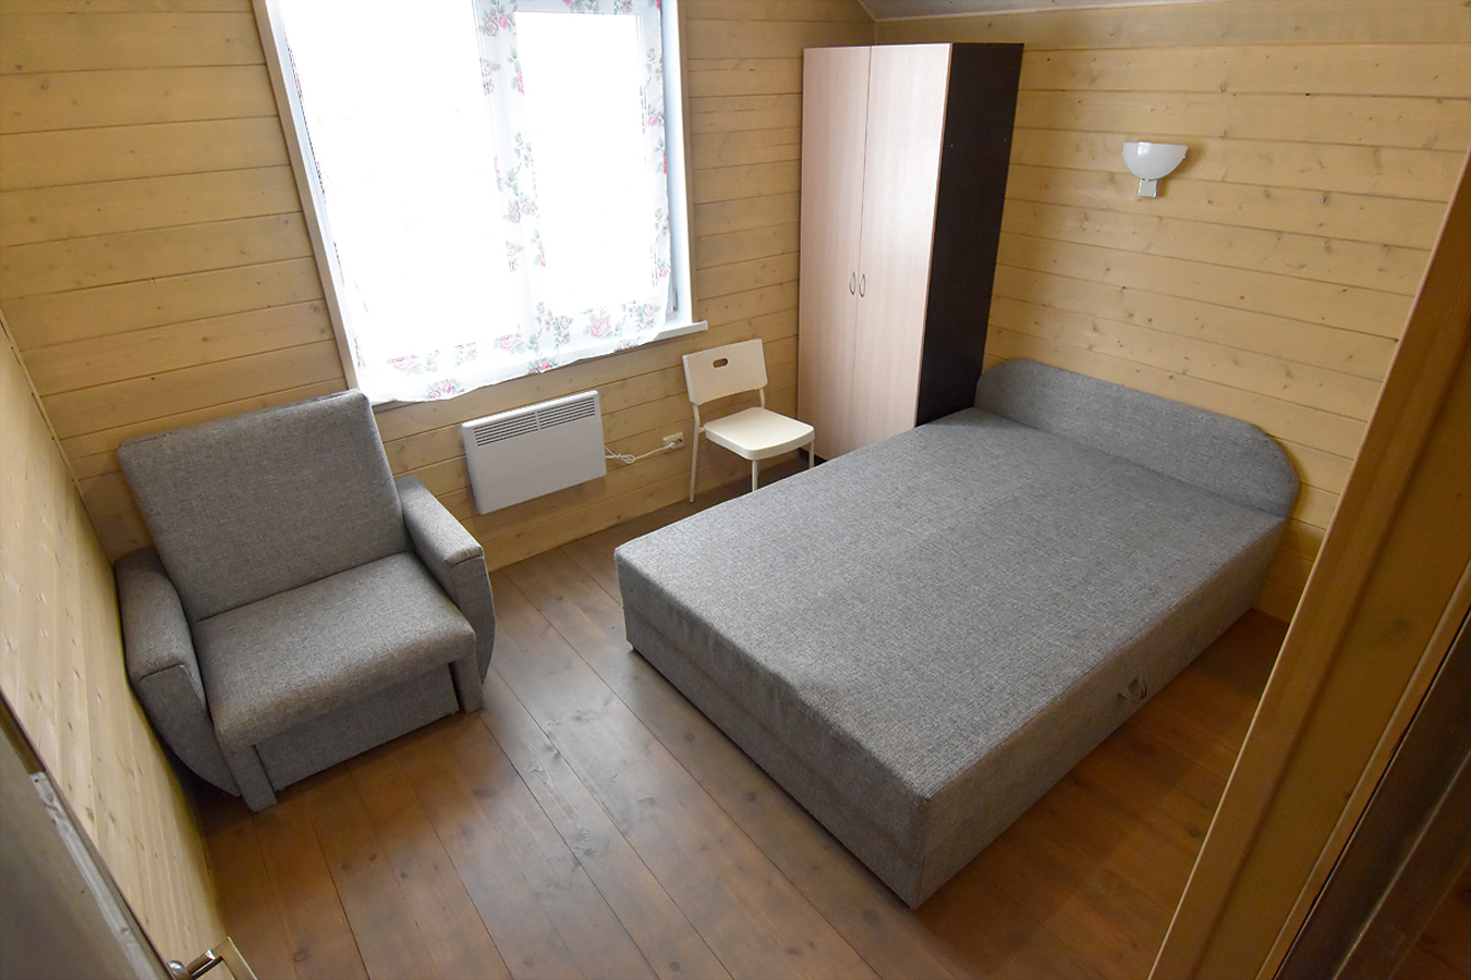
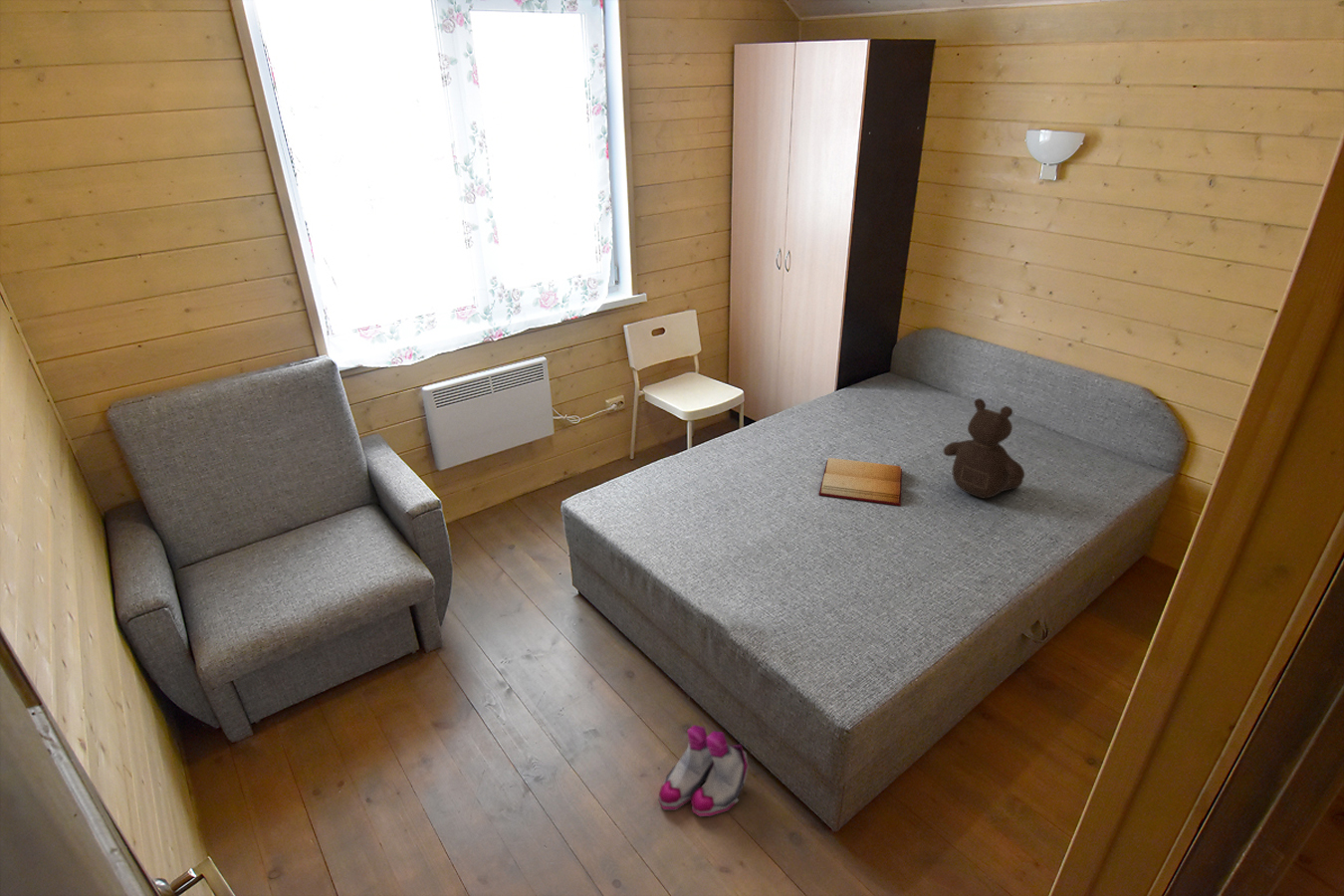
+ teddy bear [943,397,1025,499]
+ boots [658,724,750,817]
+ bible [817,457,903,507]
